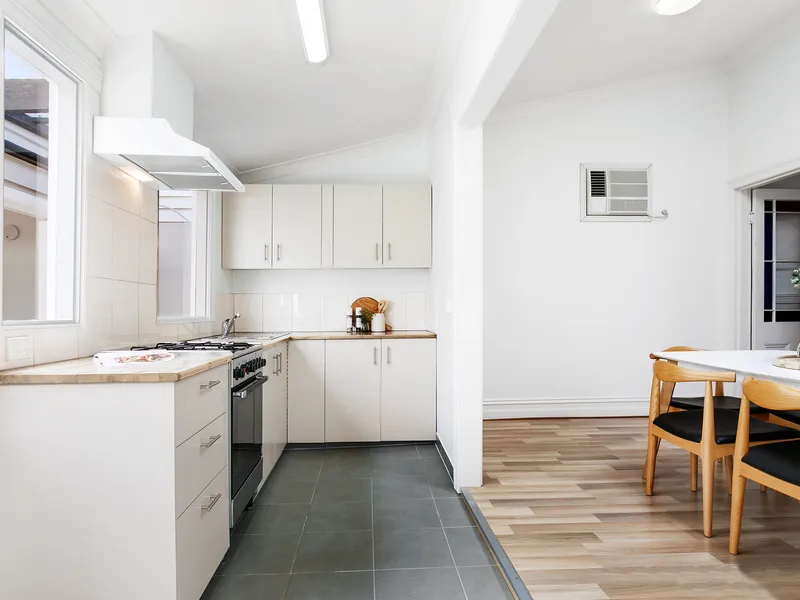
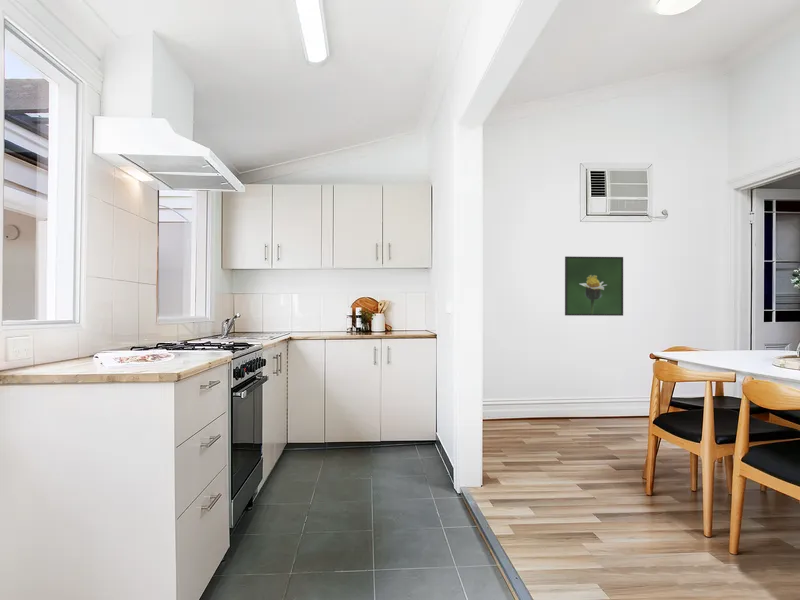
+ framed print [564,255,624,317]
